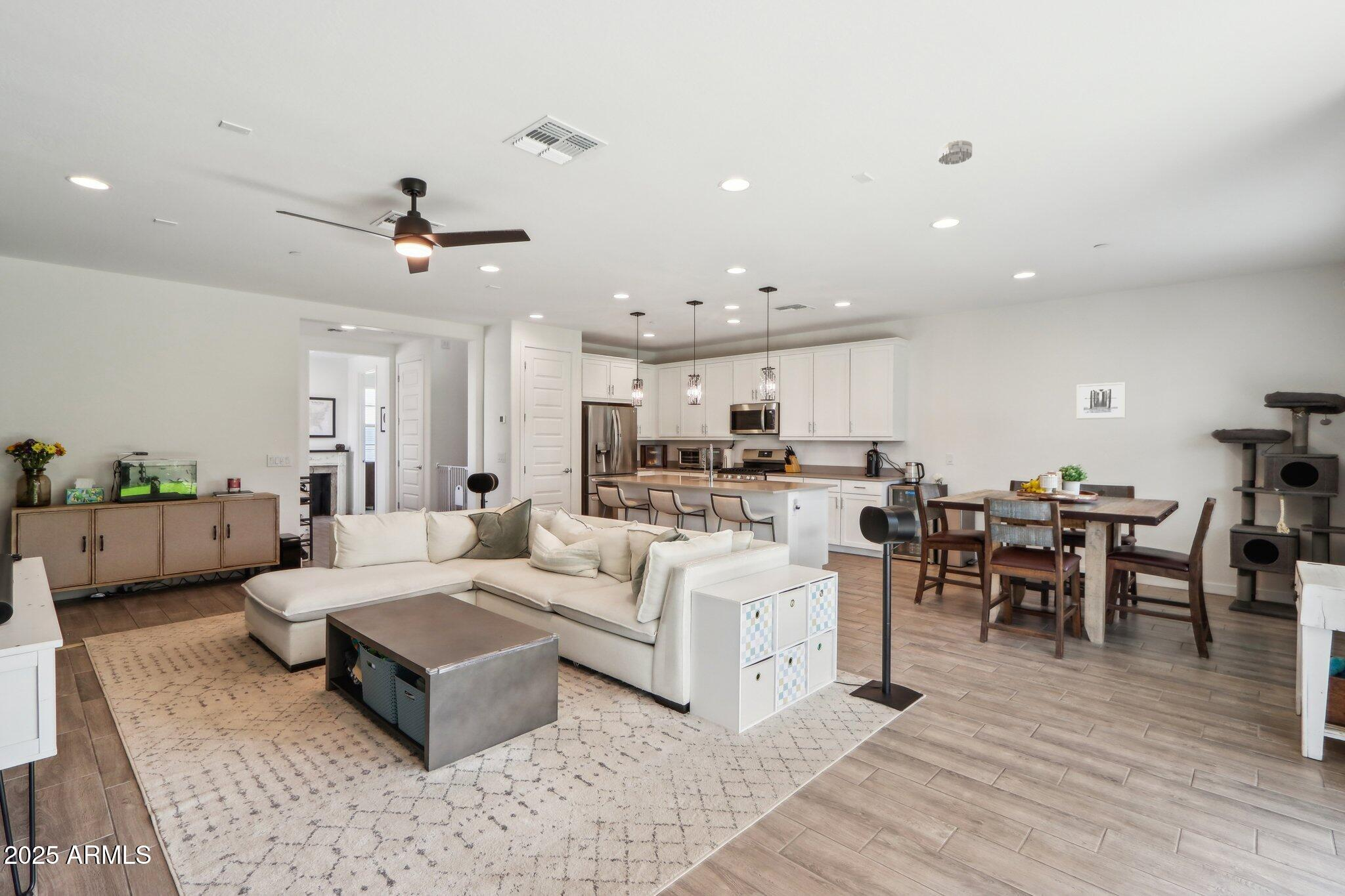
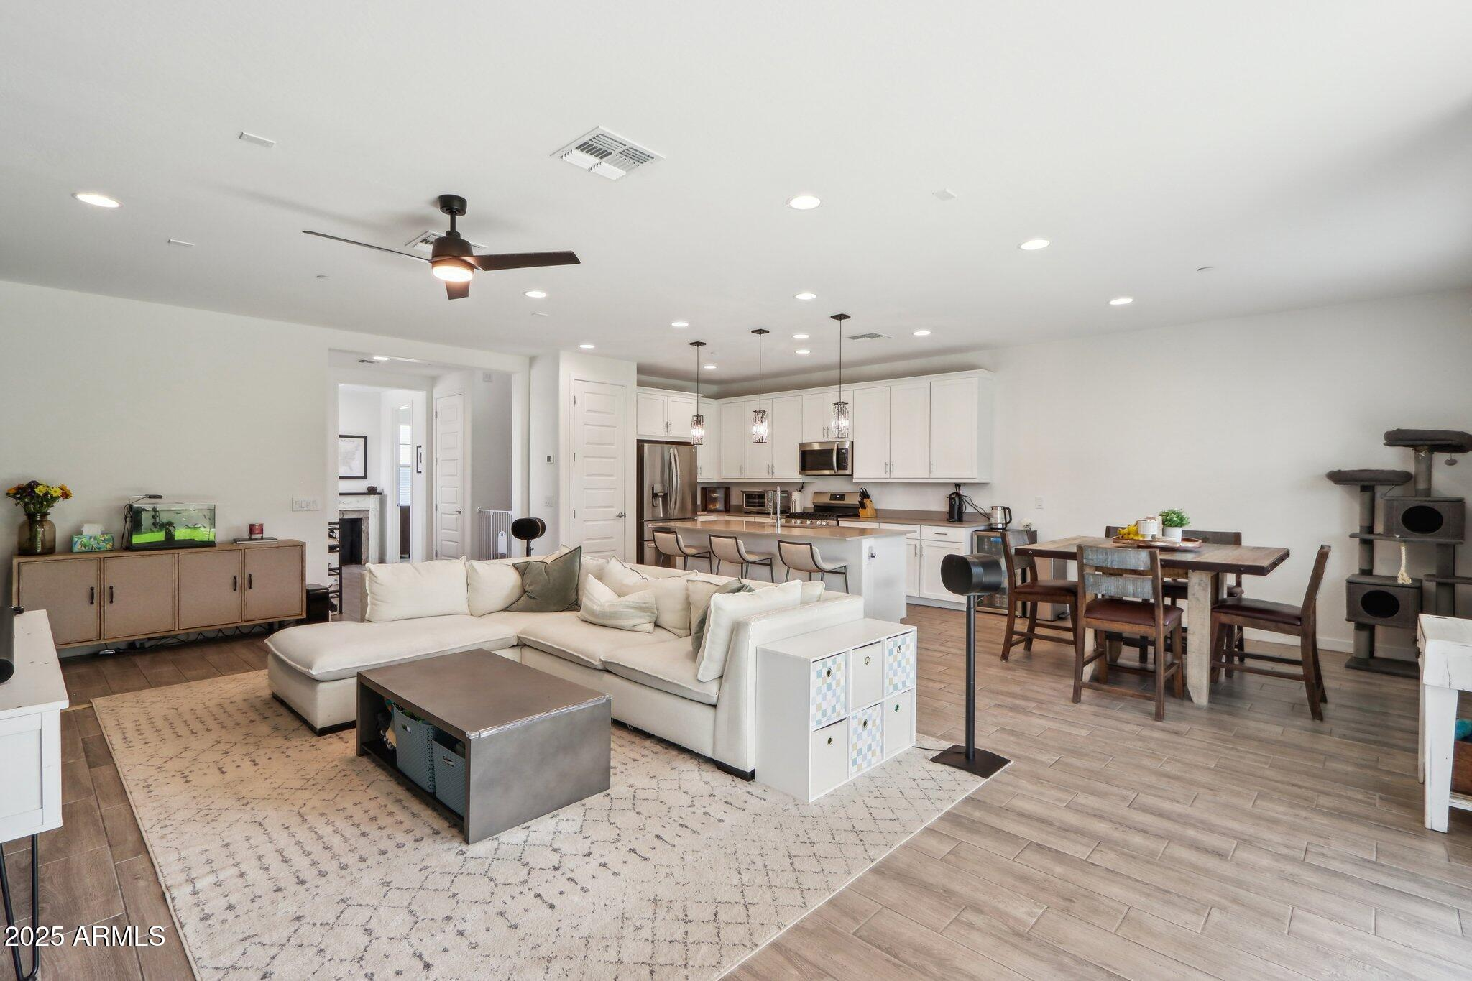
- smoke detector [938,139,973,165]
- wall art [1076,381,1126,420]
